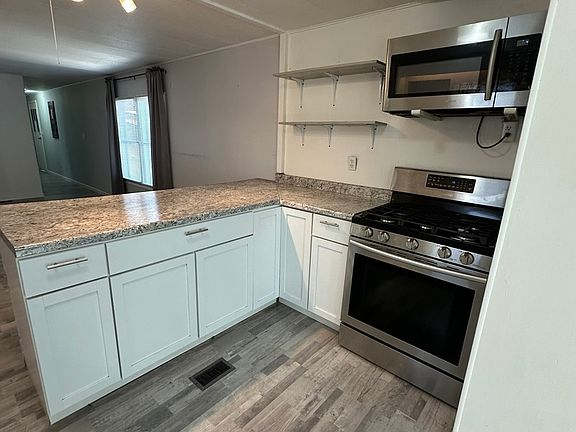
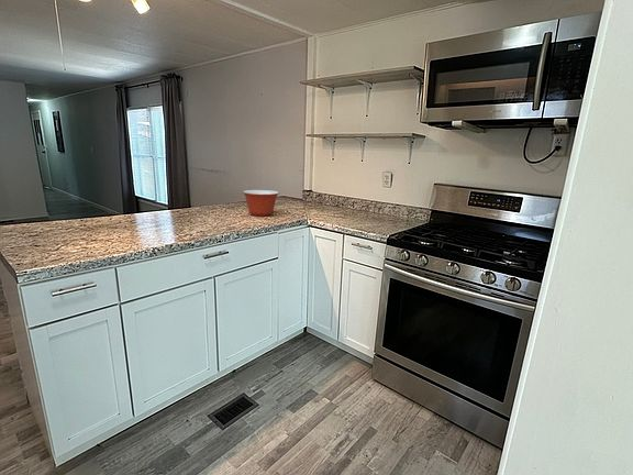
+ mixing bowl [242,189,280,218]
